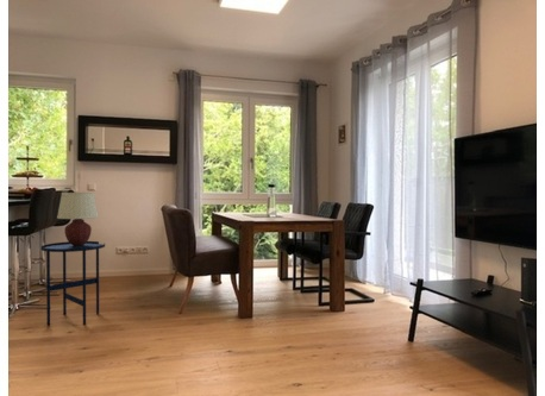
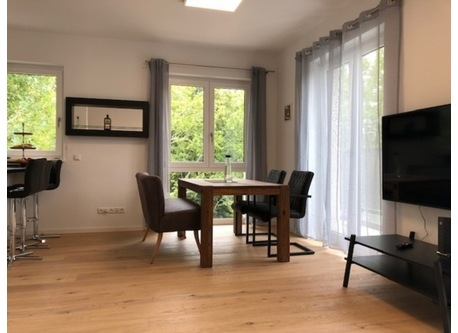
- side table [39,240,106,326]
- table lamp [56,191,100,246]
